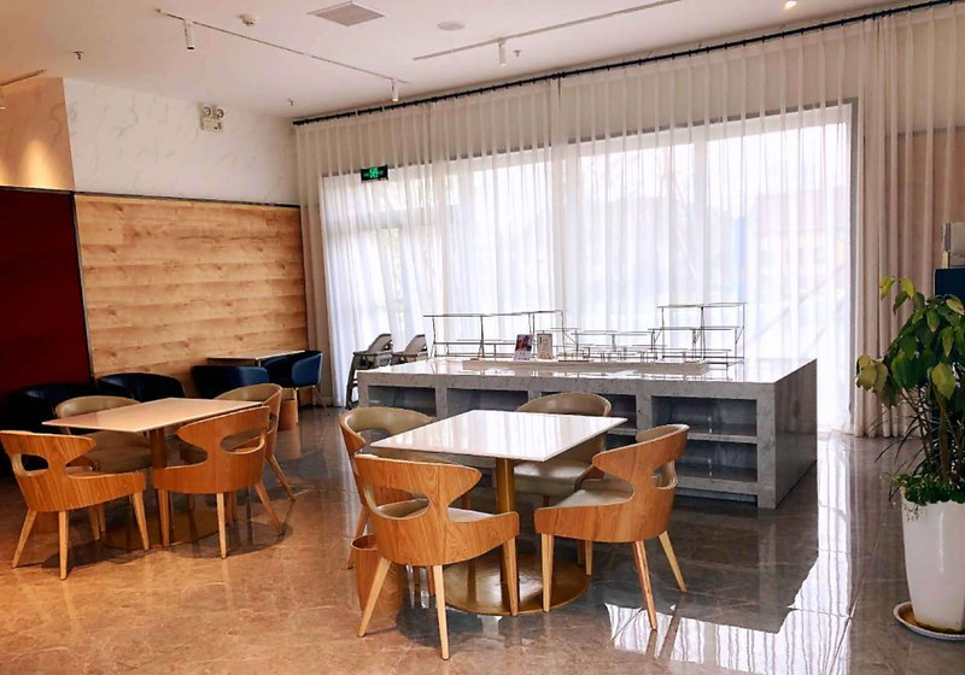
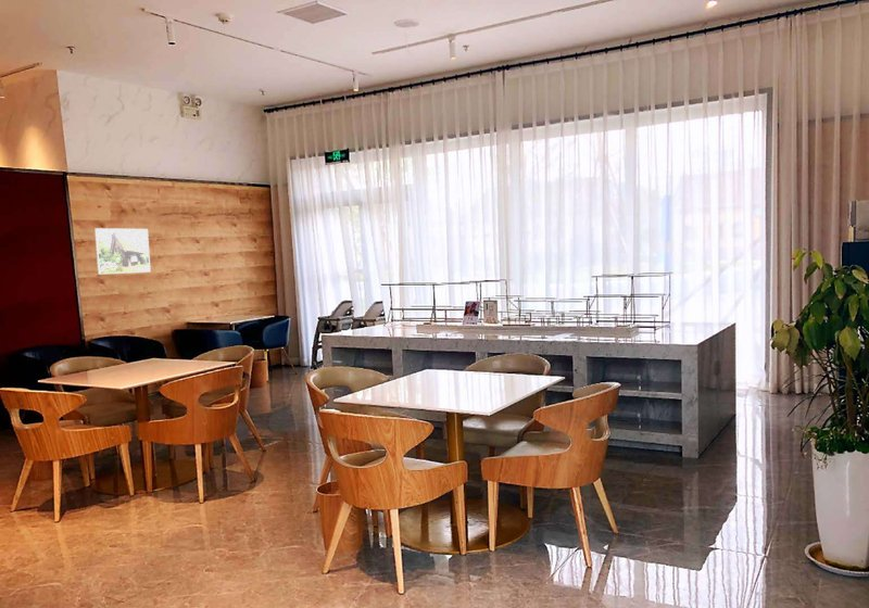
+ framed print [93,227,152,276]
